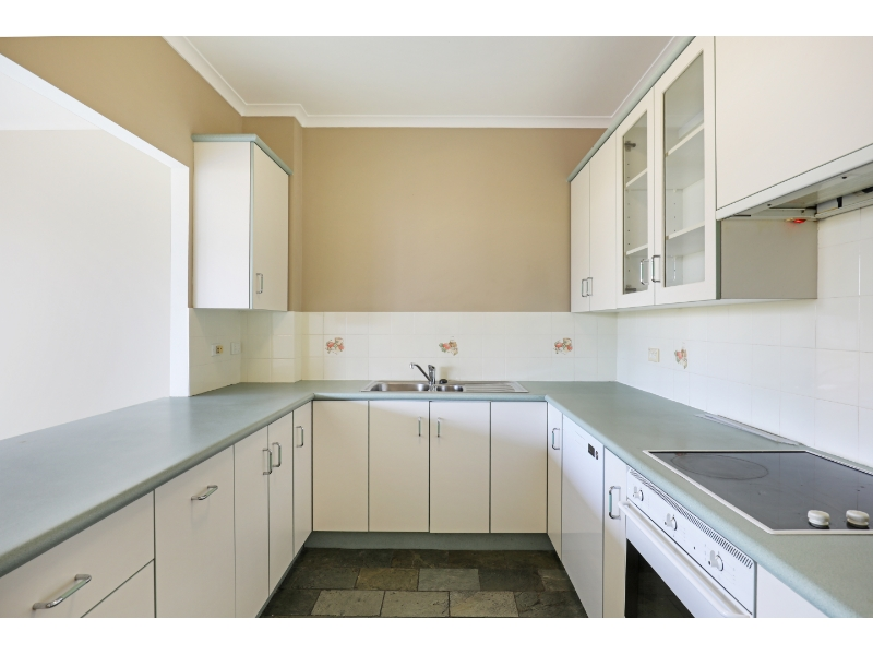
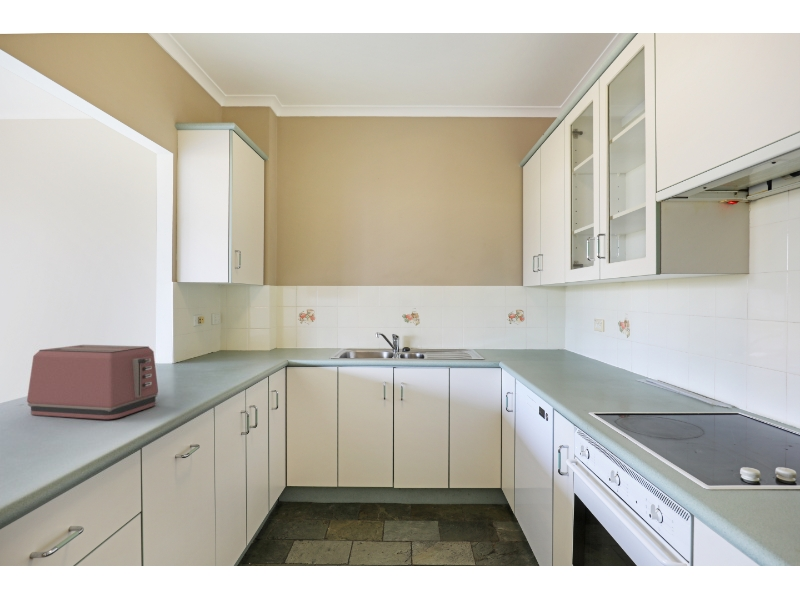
+ toaster [26,344,159,420]
